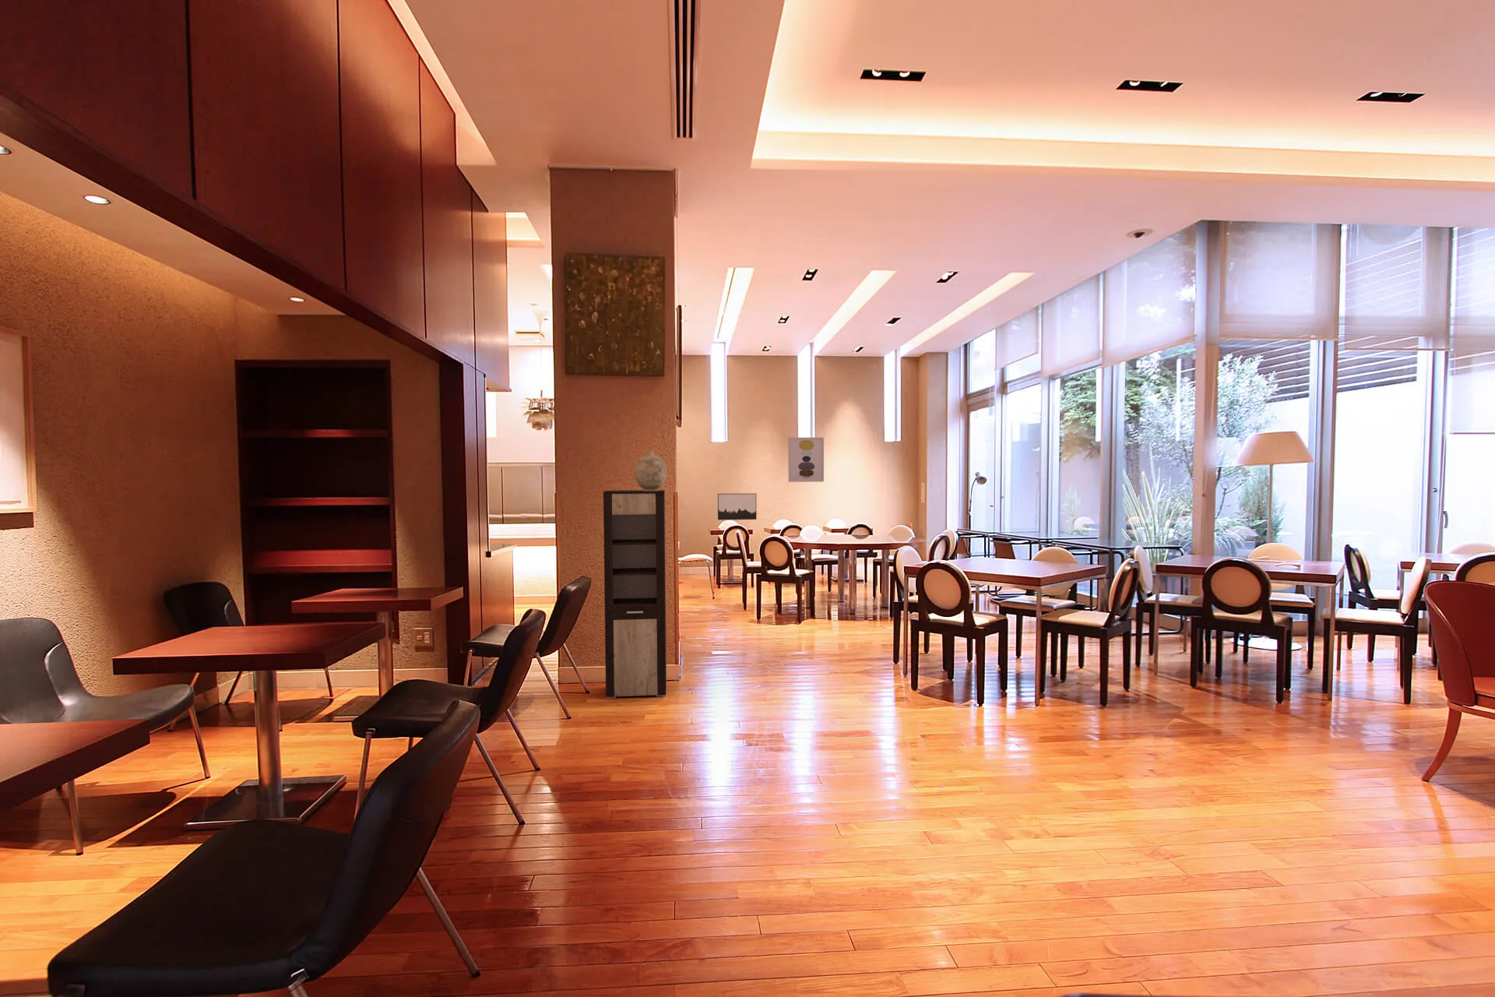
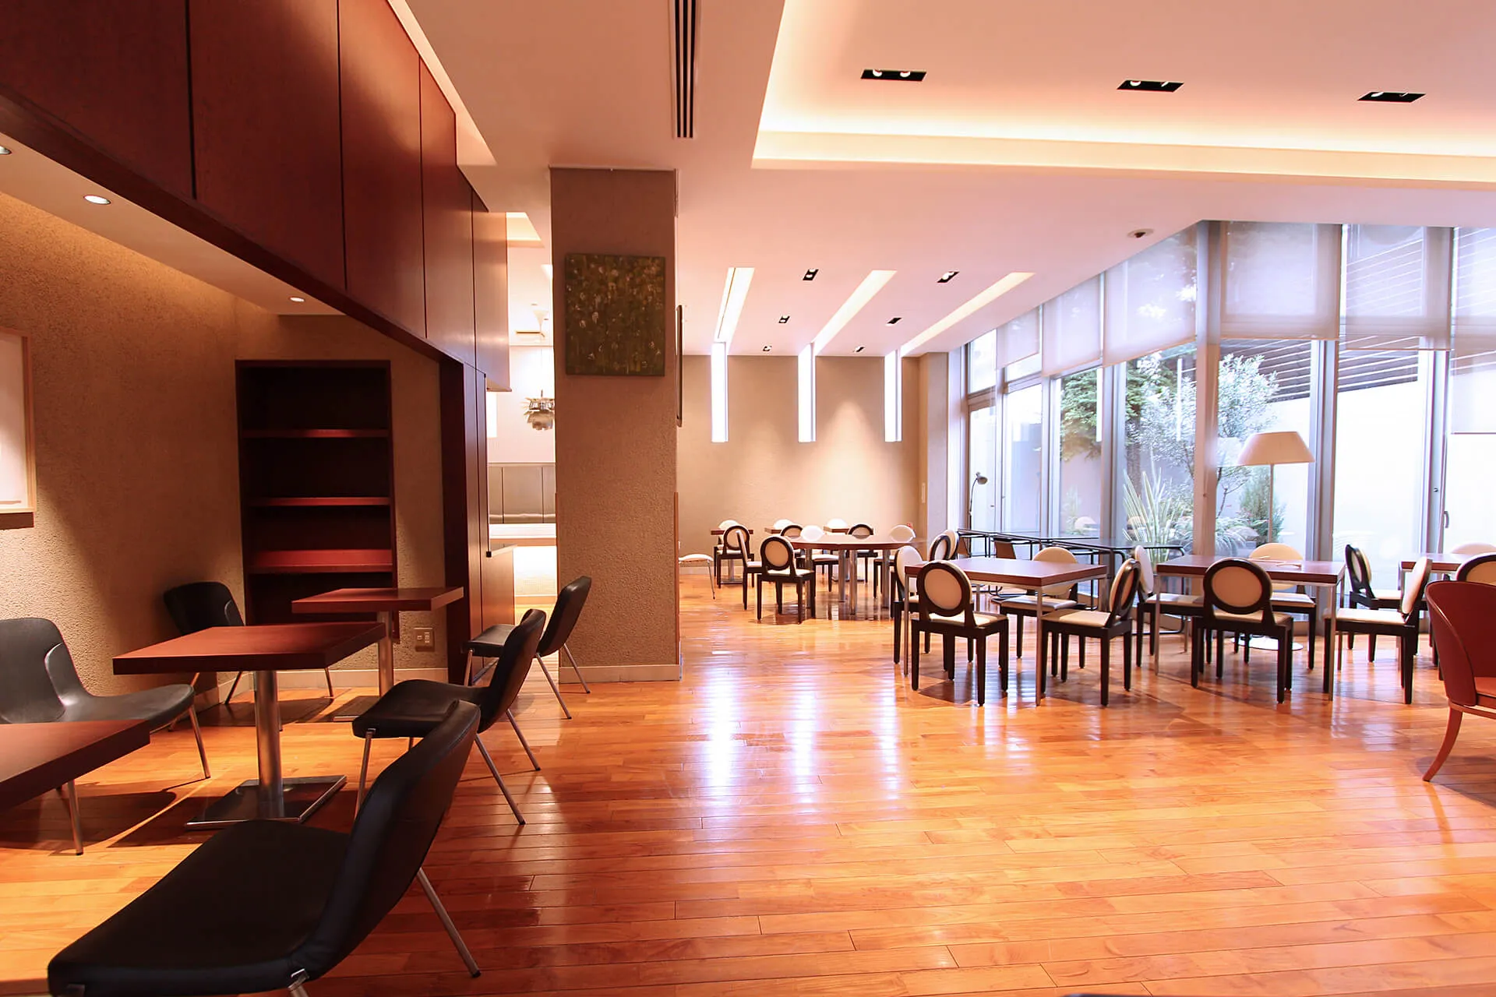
- wall art [788,437,824,483]
- cabinet [603,490,667,700]
- decorative vase [634,450,667,491]
- wall art [717,492,758,521]
